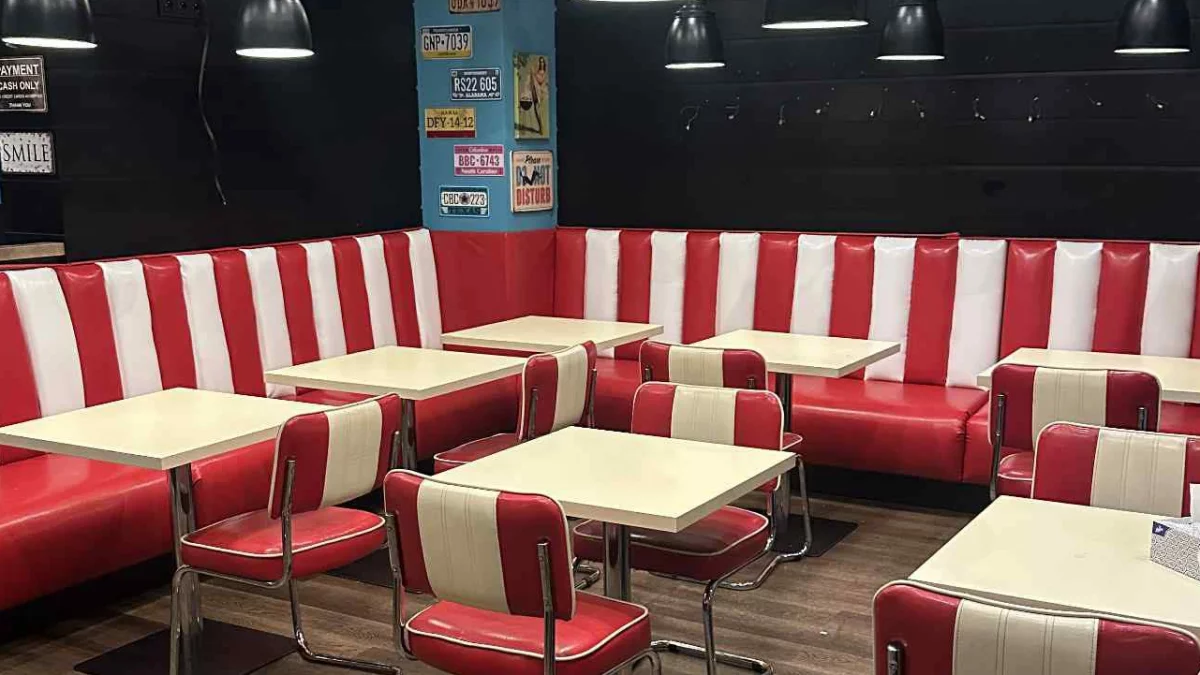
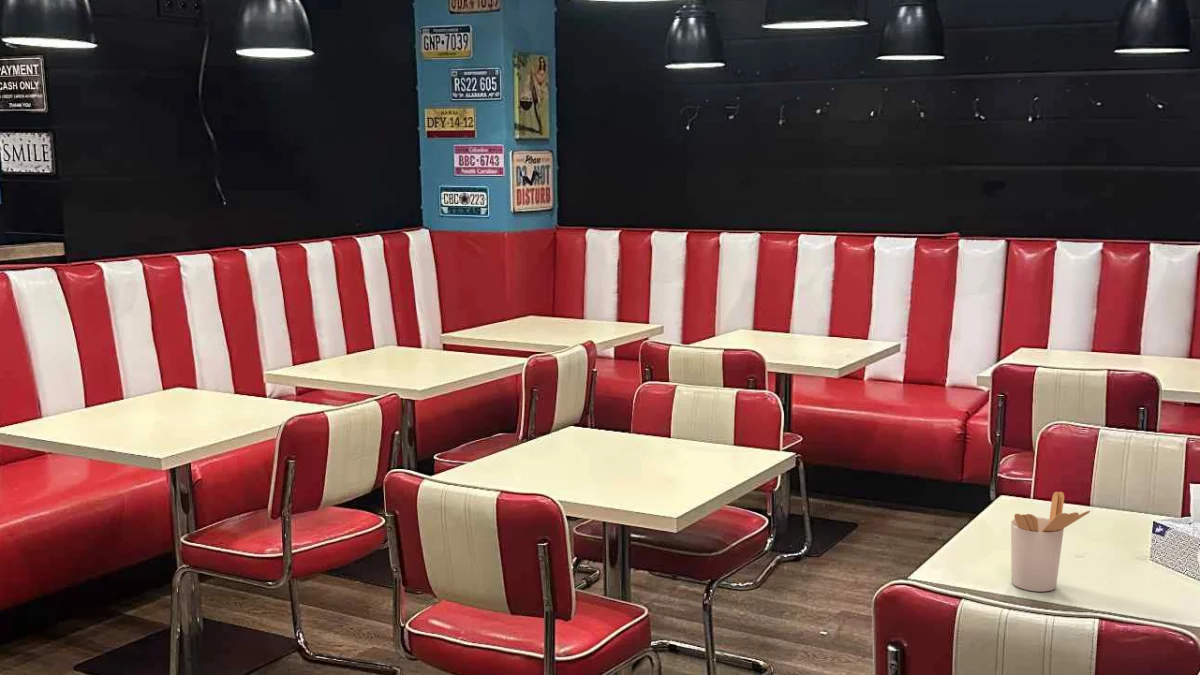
+ utensil holder [1010,491,1091,593]
